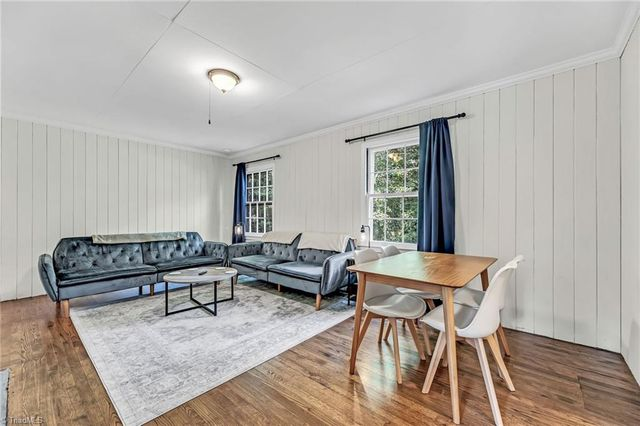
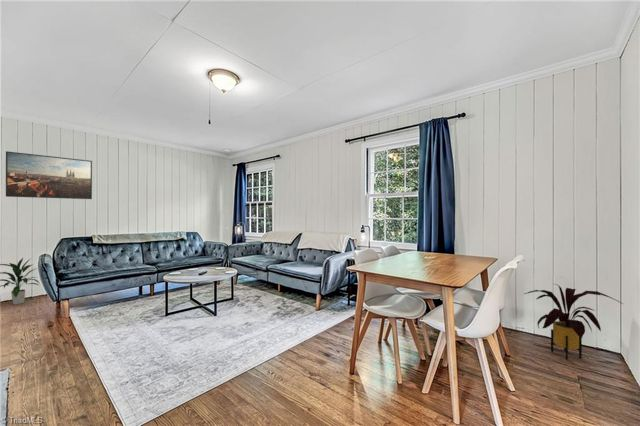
+ indoor plant [0,257,41,306]
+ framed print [5,150,93,200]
+ house plant [523,283,624,360]
